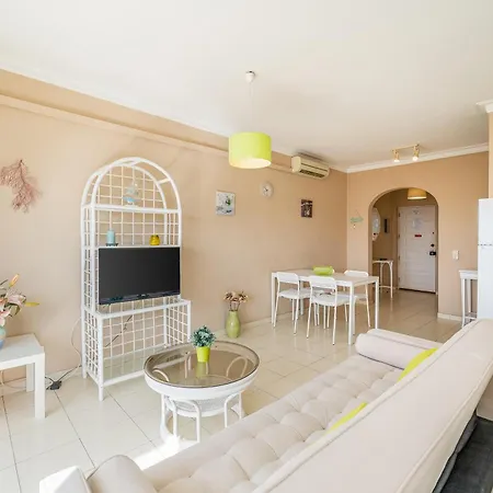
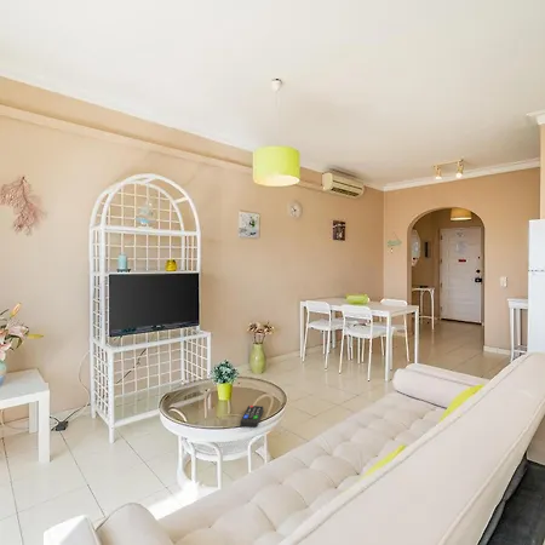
+ remote control [240,405,264,428]
